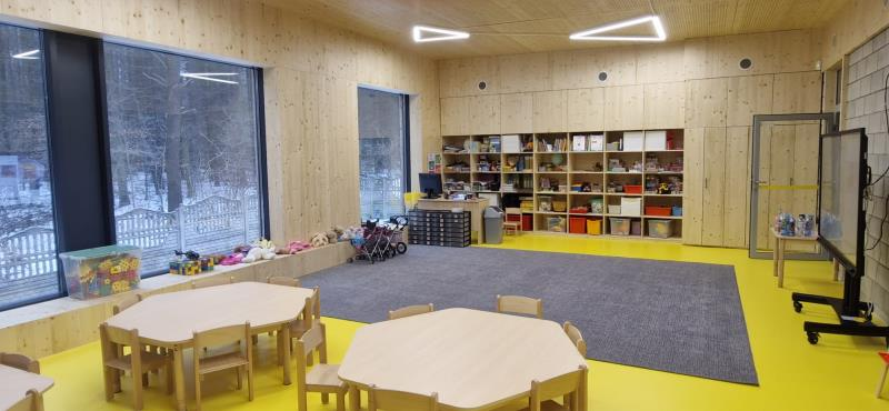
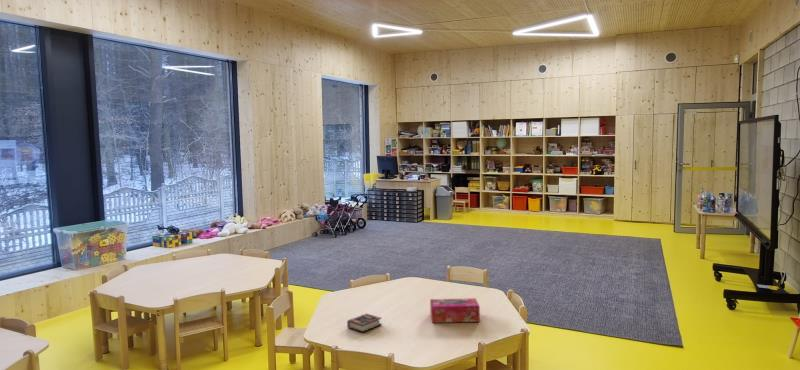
+ book [346,313,383,333]
+ tissue box [429,297,481,324]
